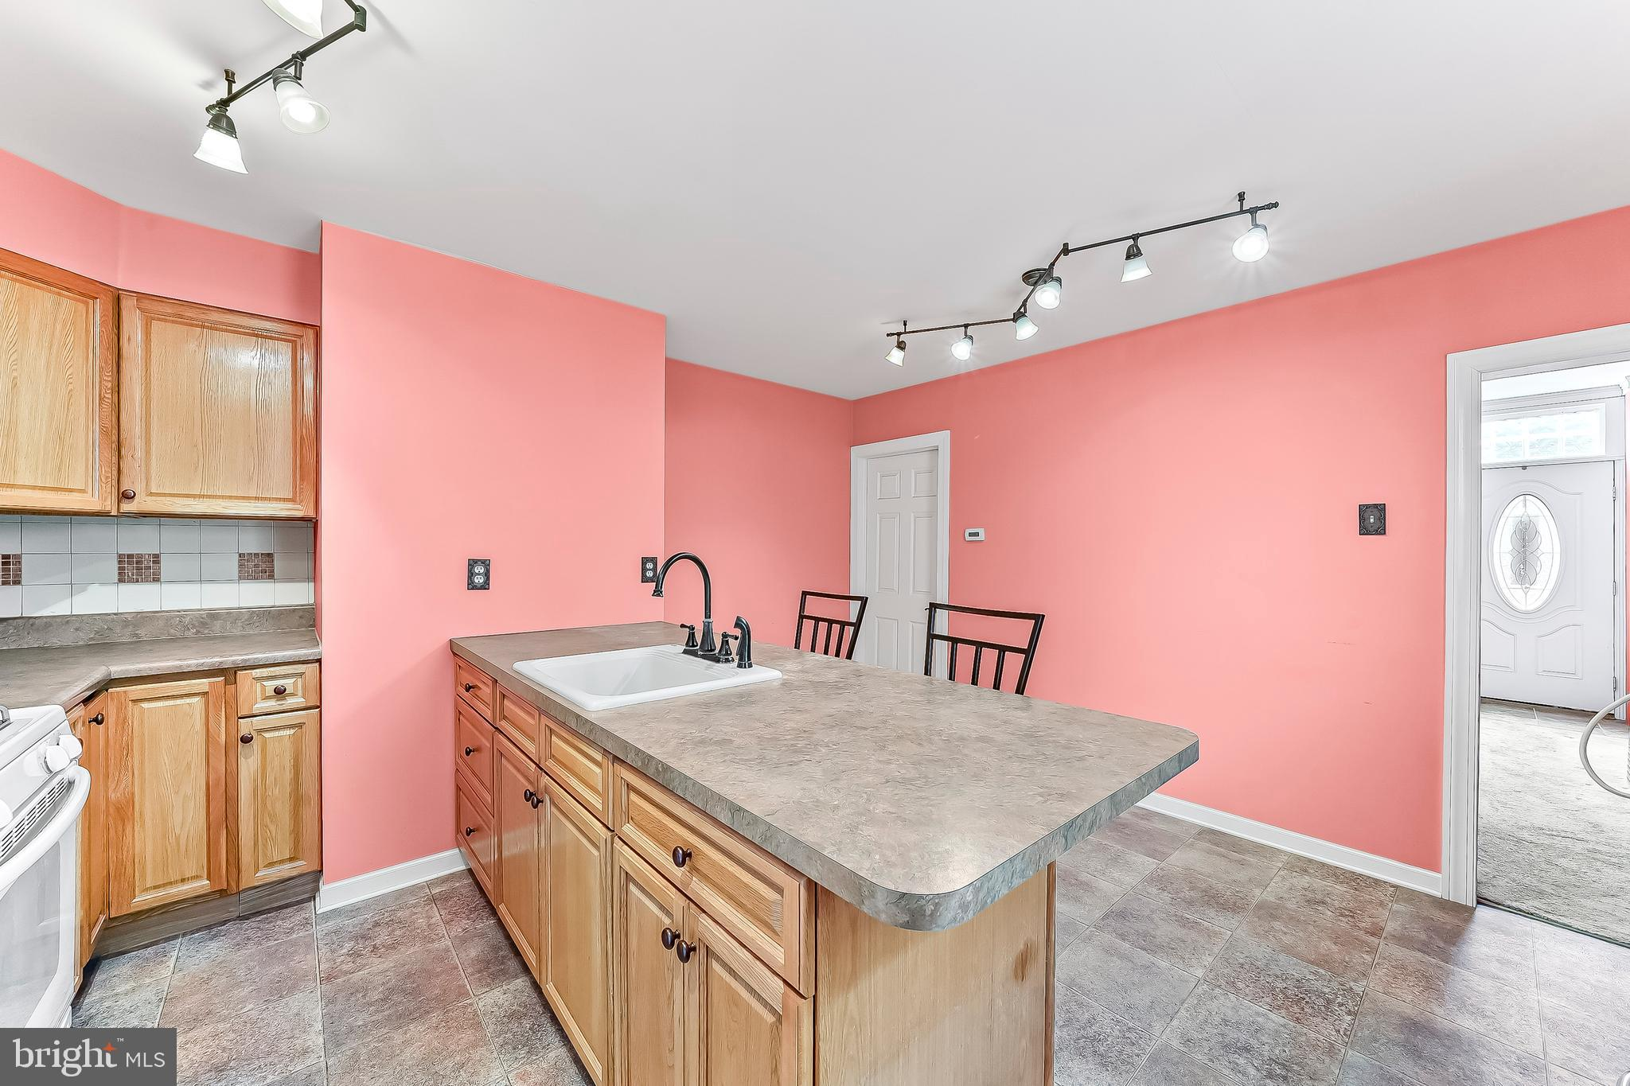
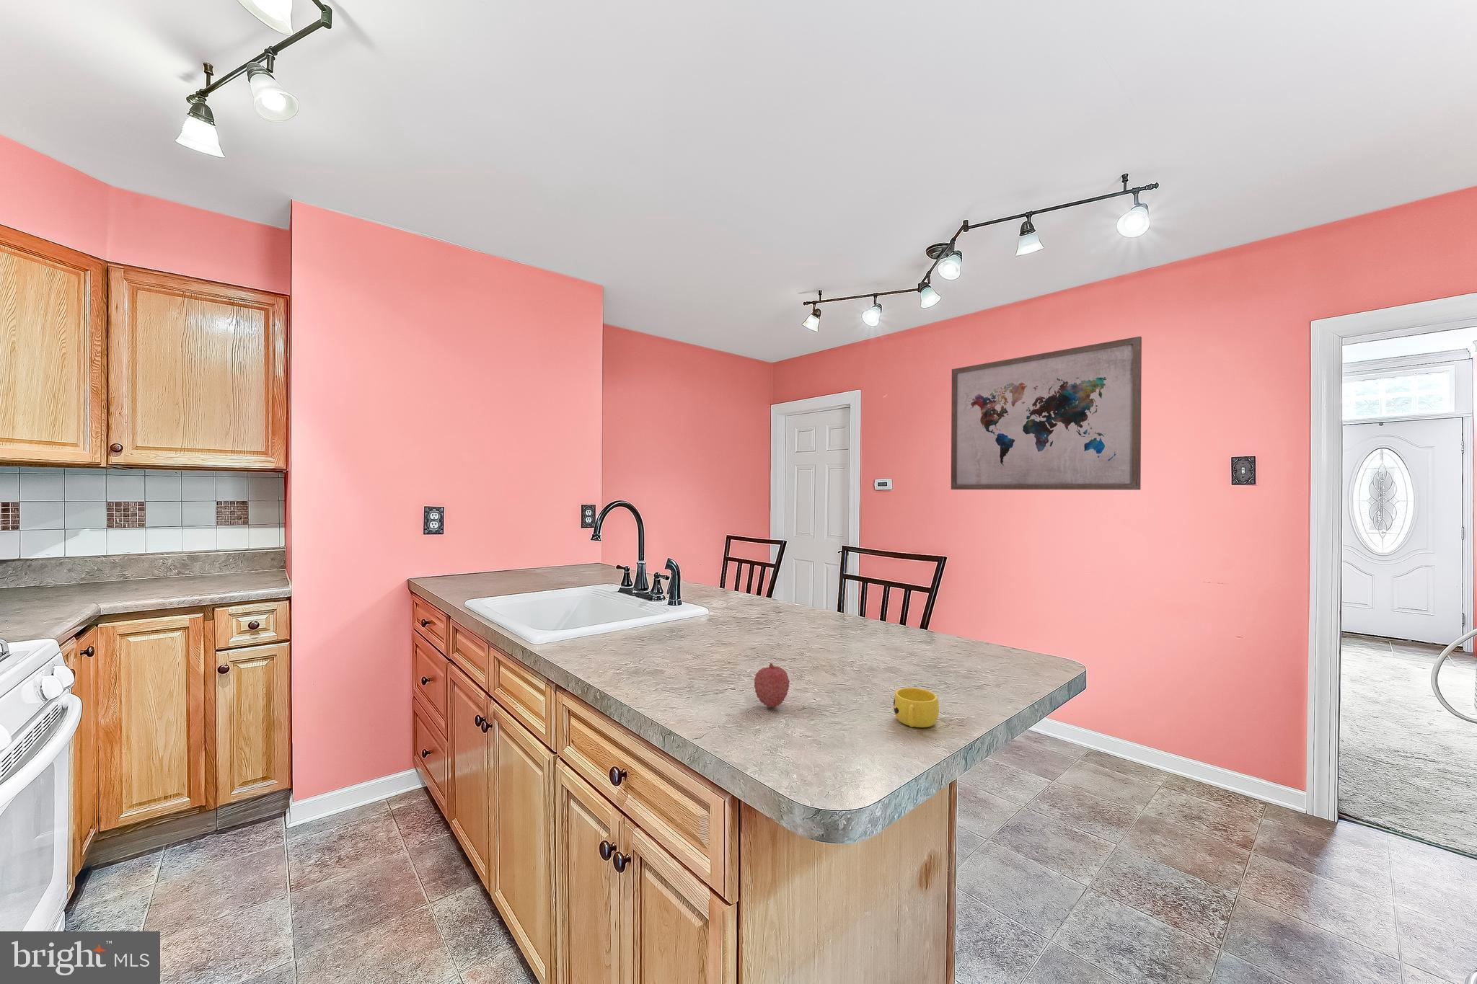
+ fruit [753,662,791,708]
+ cup [893,687,940,728]
+ wall art [951,336,1142,491]
